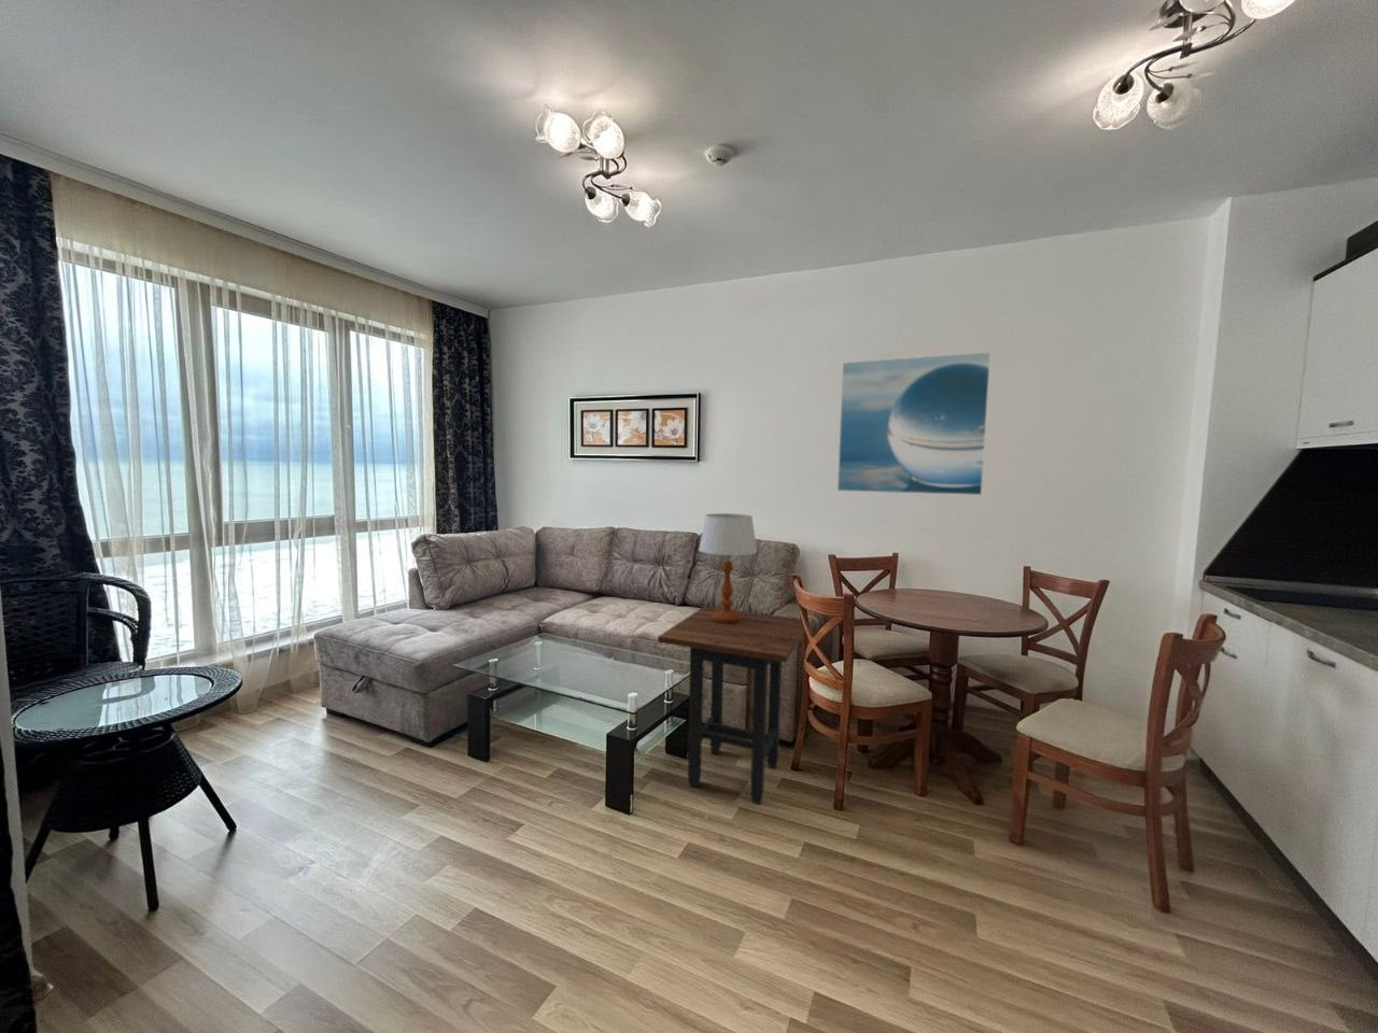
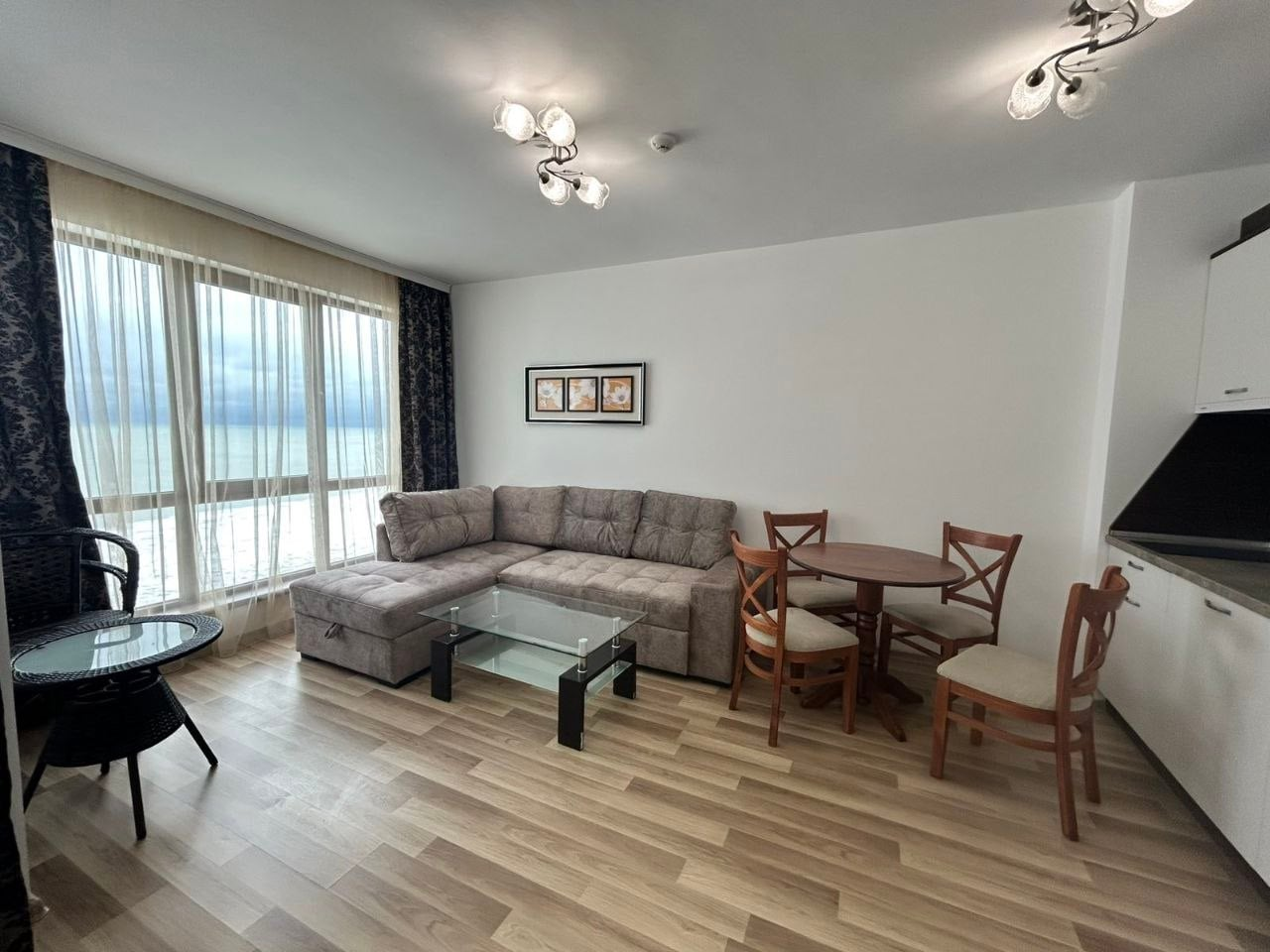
- side table [656,605,806,805]
- table lamp [698,512,758,623]
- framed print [837,350,992,496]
